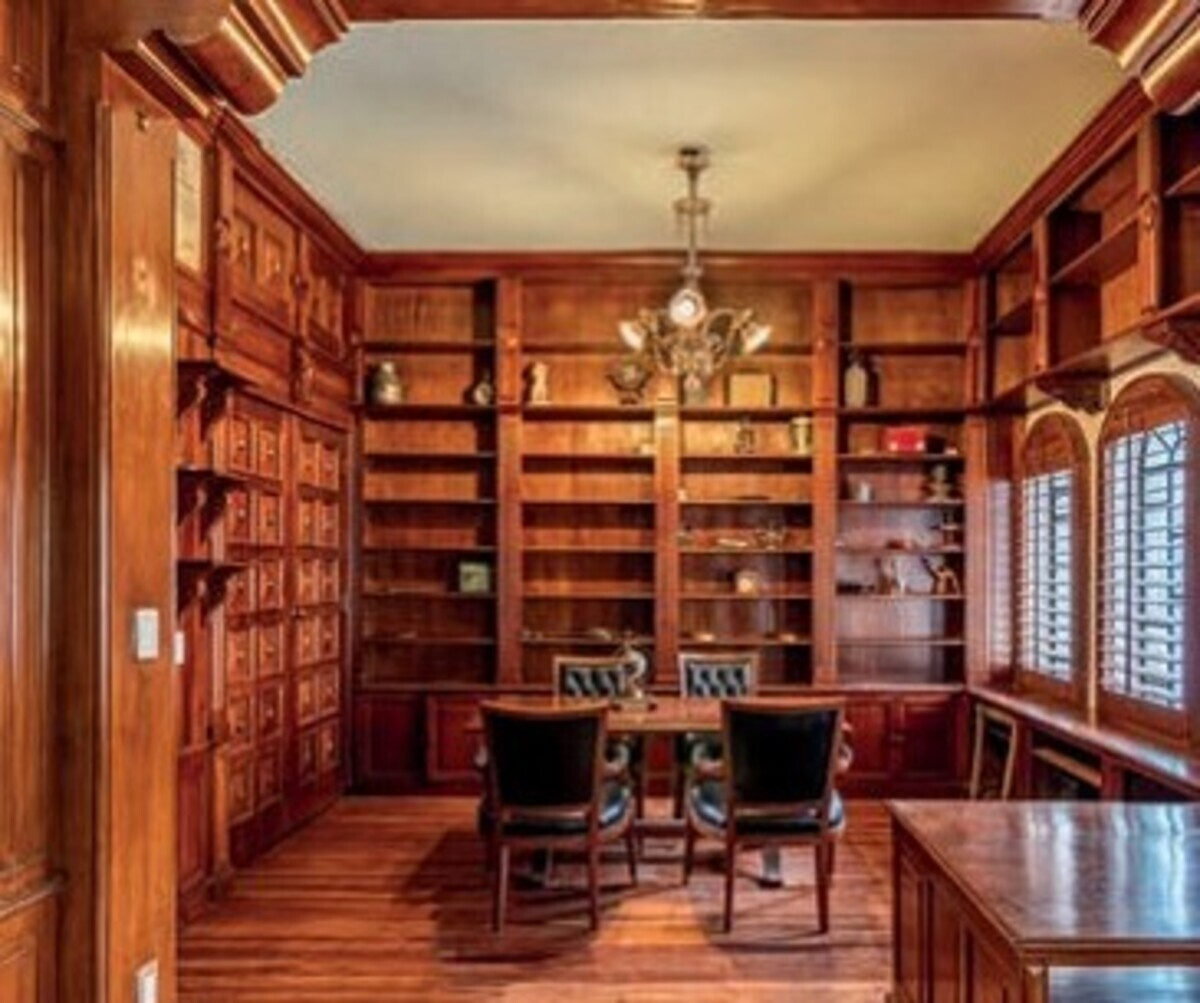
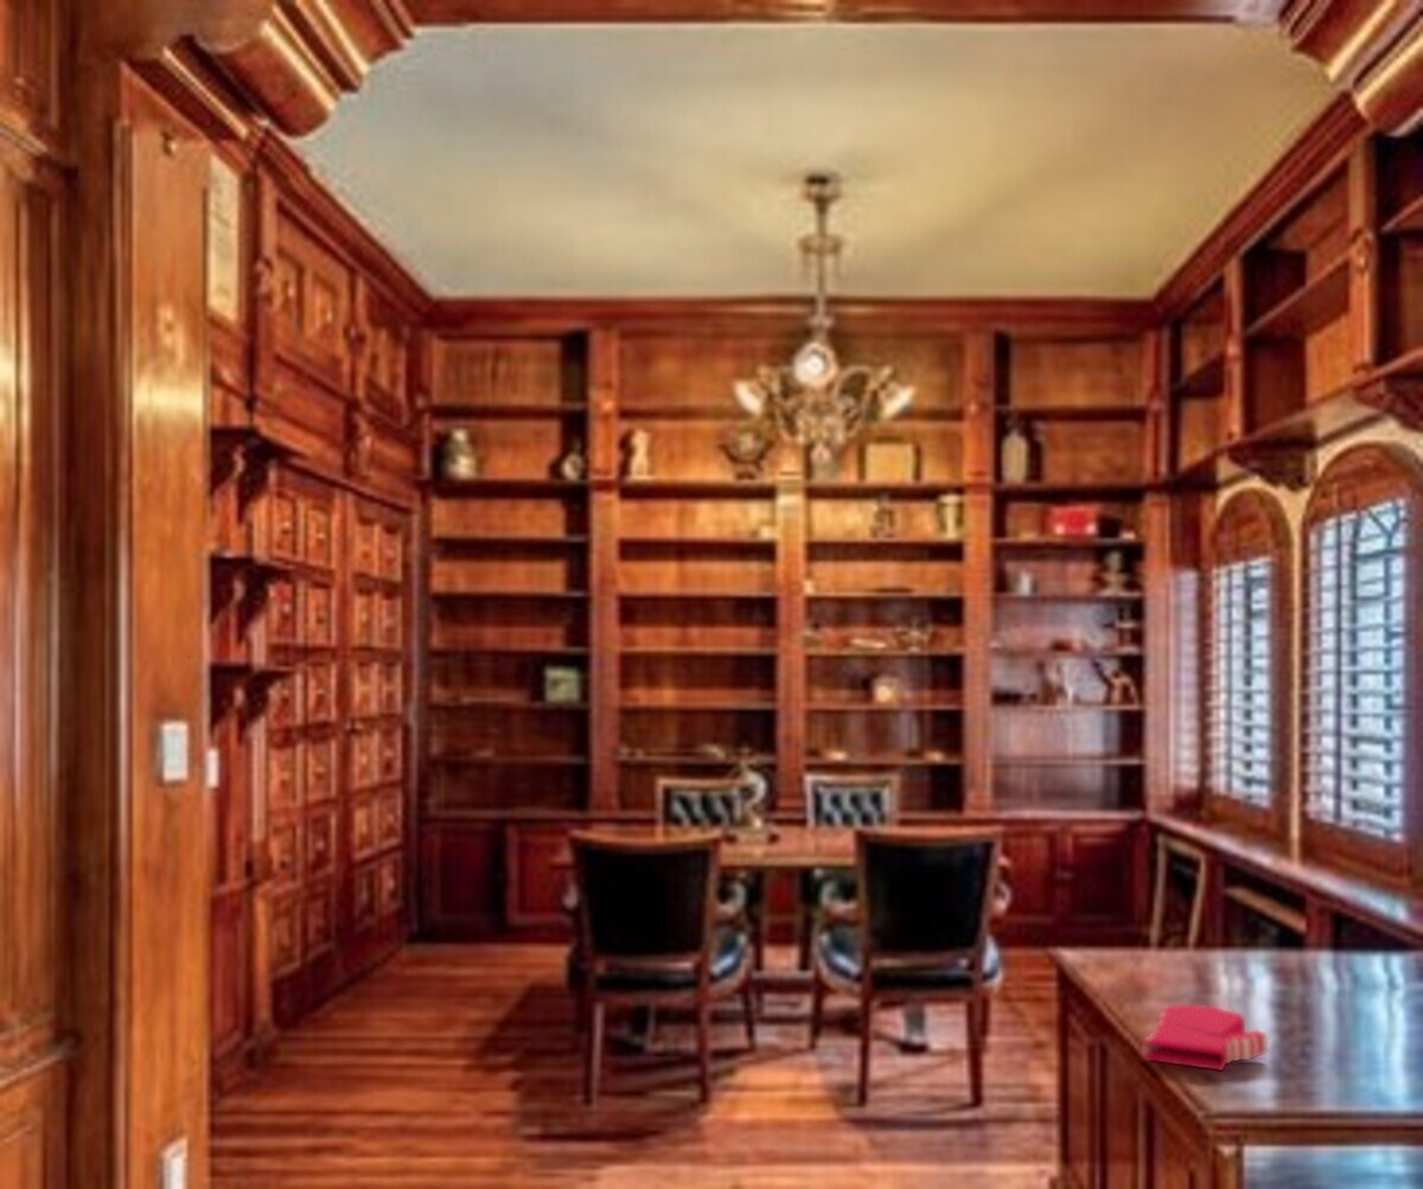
+ book [1140,1004,1269,1072]
